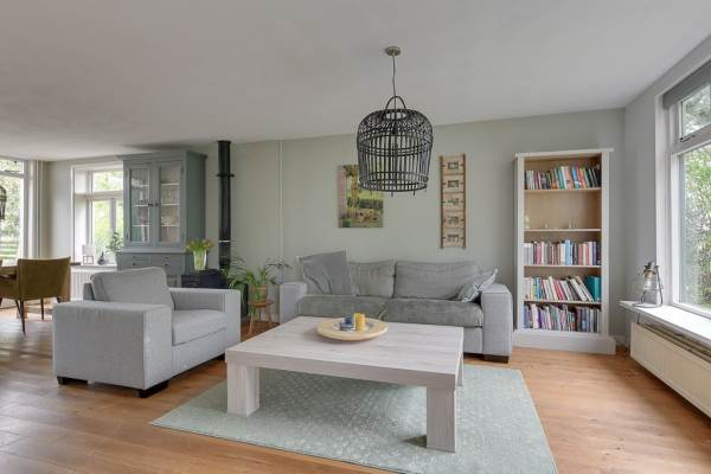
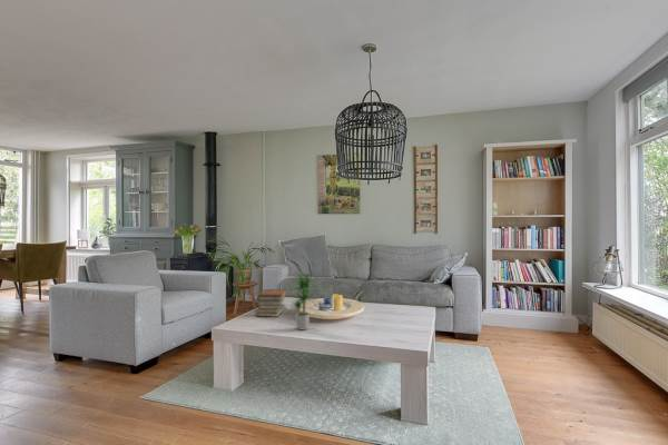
+ potted plant [289,270,318,330]
+ book stack [254,288,288,318]
